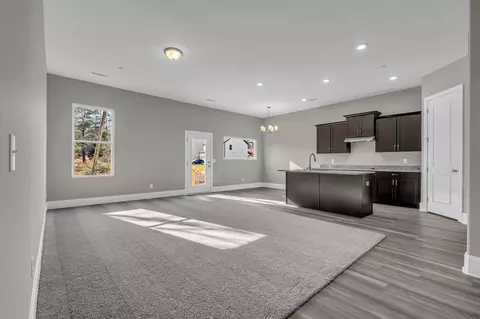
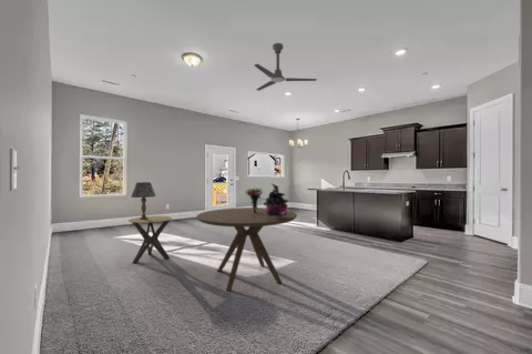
+ table lamp [130,181,156,220]
+ potted plant [263,183,290,219]
+ dining table [195,206,298,293]
+ bouquet [244,186,266,213]
+ side table [127,215,173,264]
+ ceiling fan [254,42,318,92]
